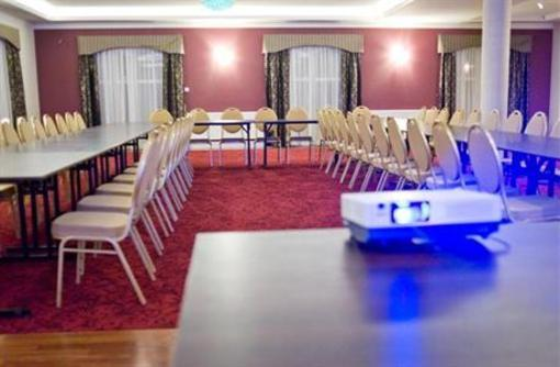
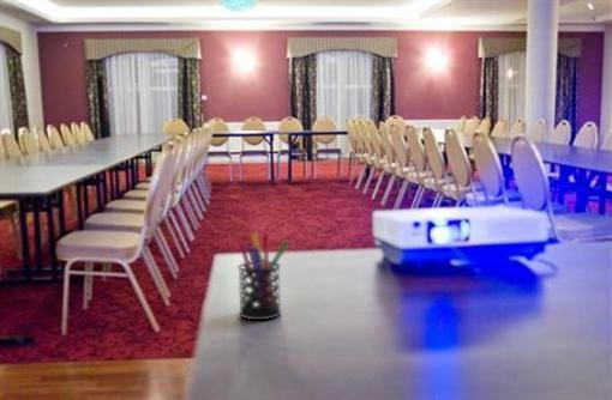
+ pen holder [236,231,290,321]
